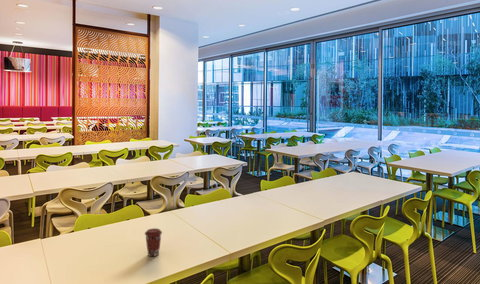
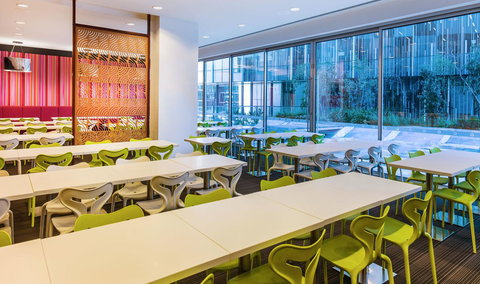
- coffee cup [144,227,163,257]
